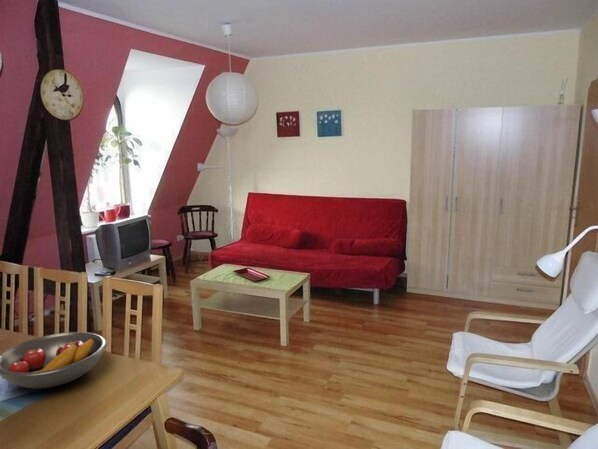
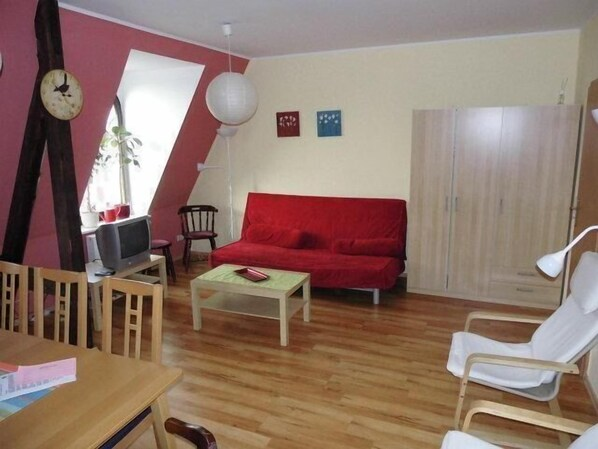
- fruit bowl [0,331,108,389]
